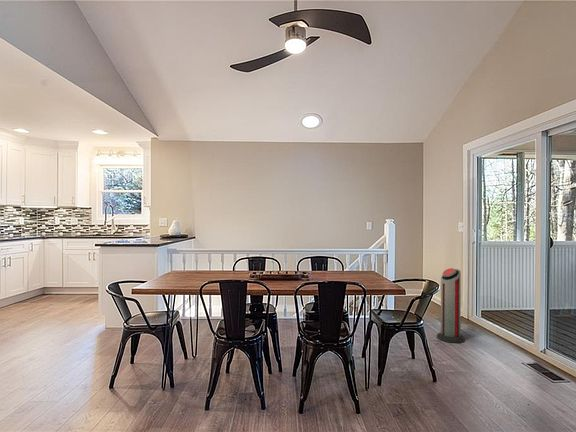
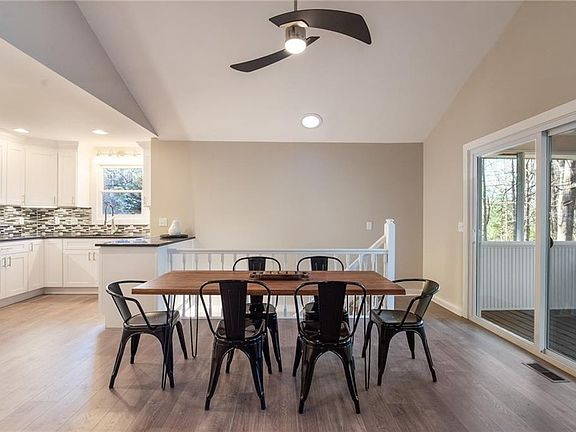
- air purifier [436,267,465,344]
